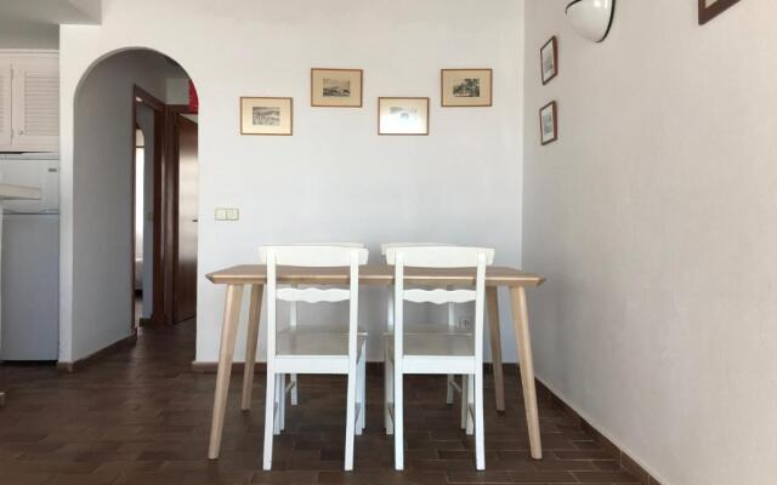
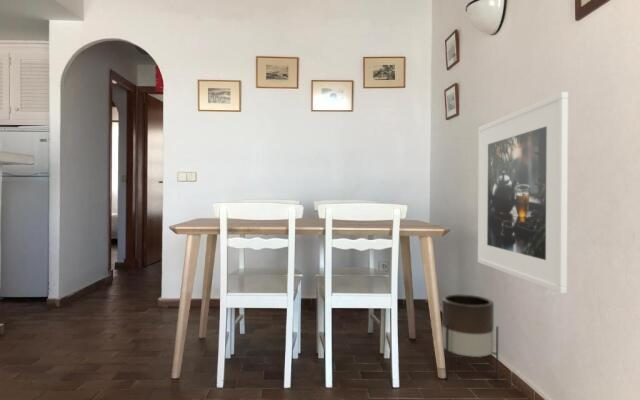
+ planter [441,293,499,382]
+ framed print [477,91,569,294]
